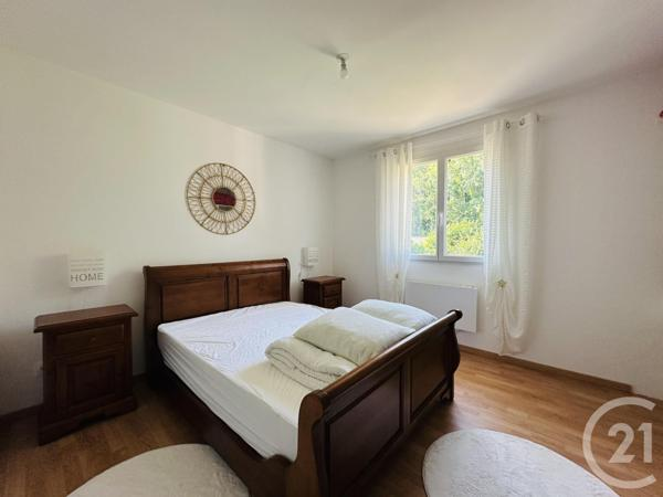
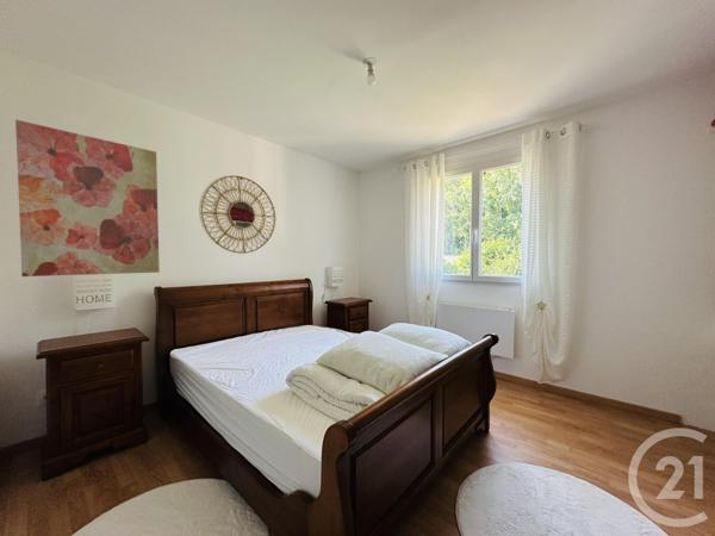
+ wall art [14,118,161,278]
